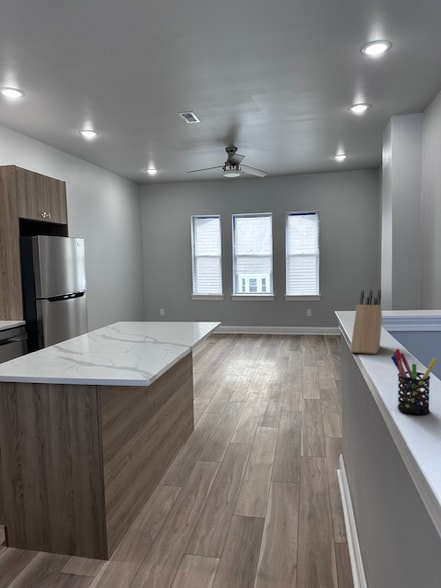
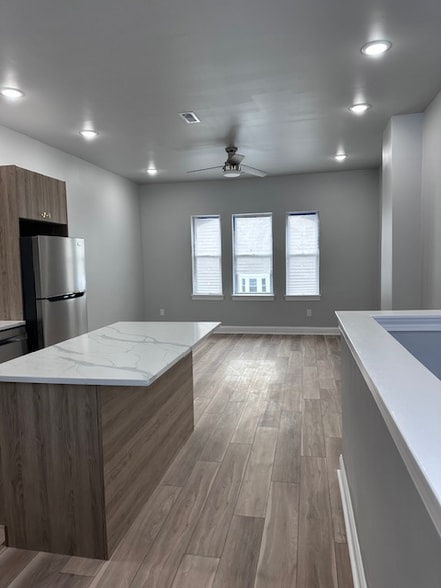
- pen holder [390,348,439,416]
- knife block [349,289,383,355]
